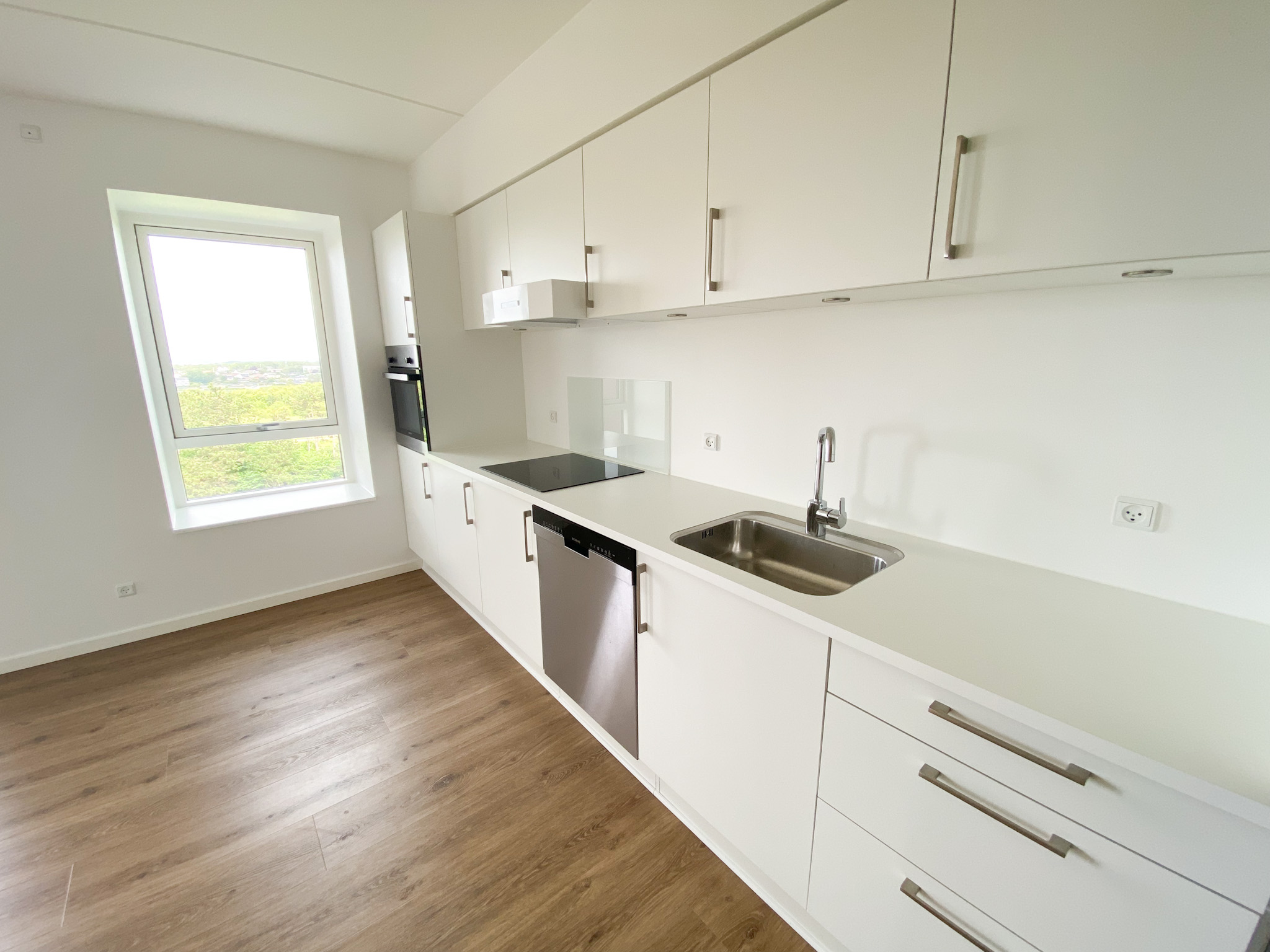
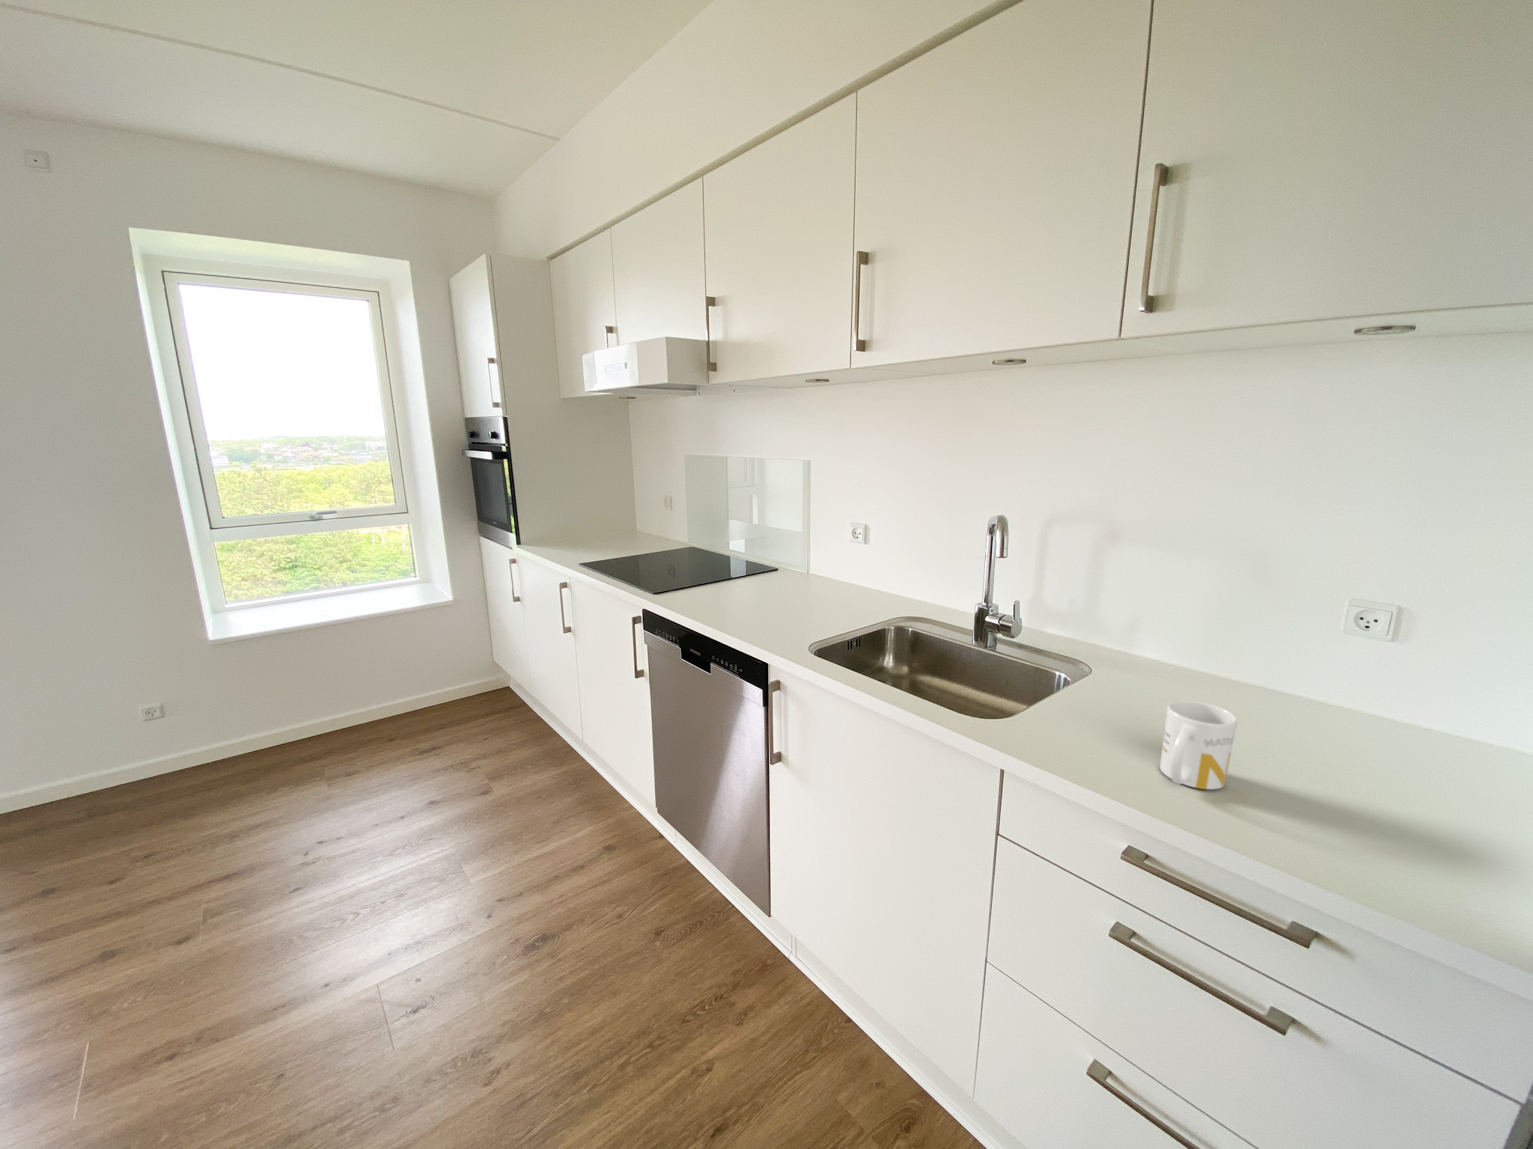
+ mug [1159,700,1238,791]
